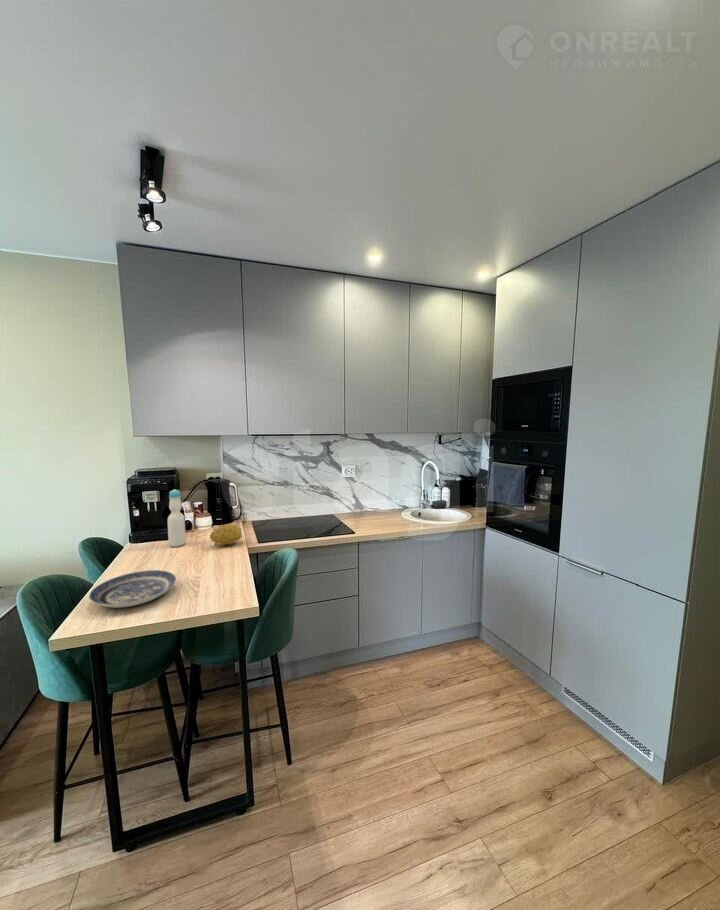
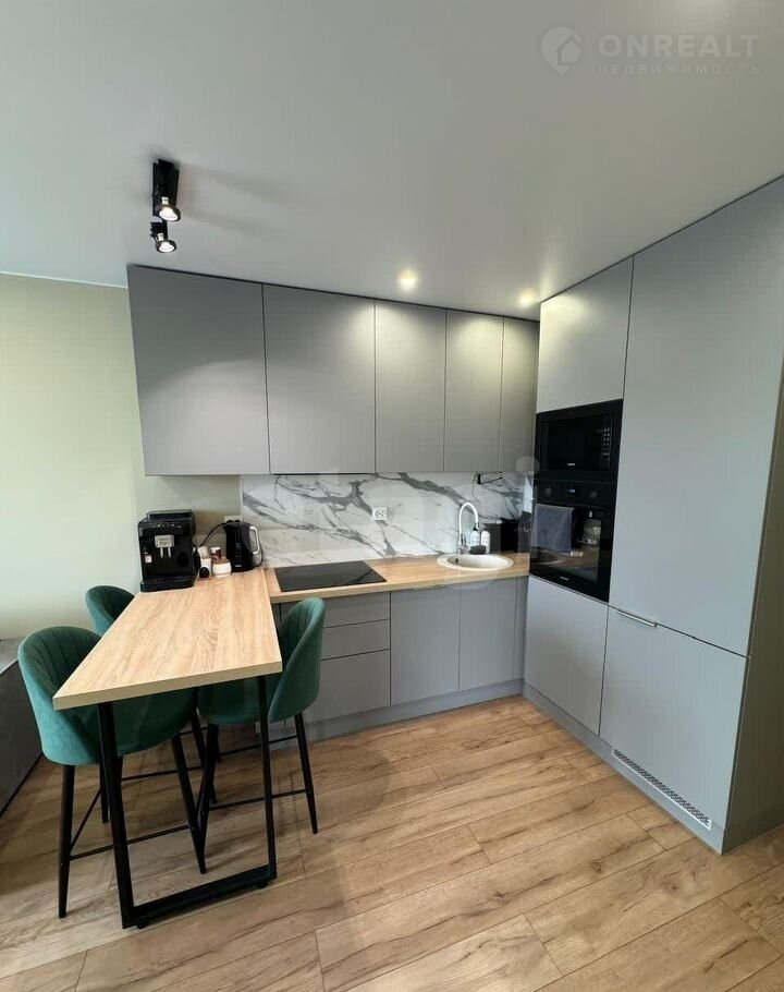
- fruit [208,522,243,547]
- plate [88,569,177,609]
- bottle [167,488,187,548]
